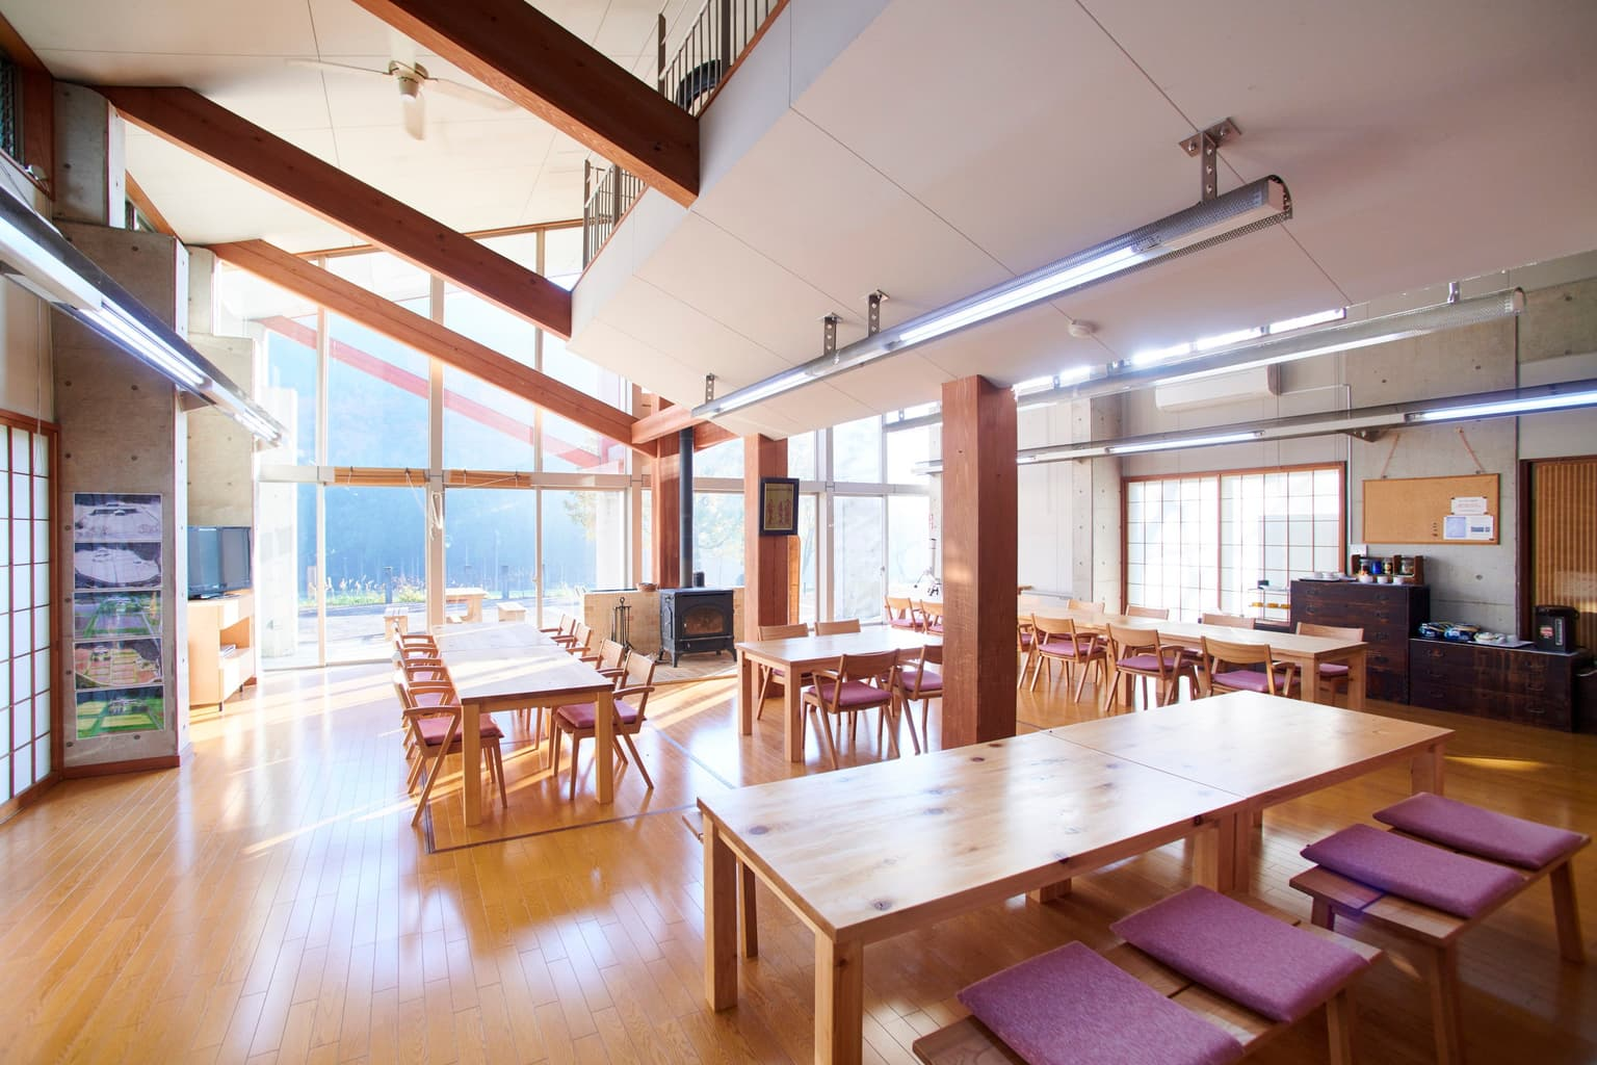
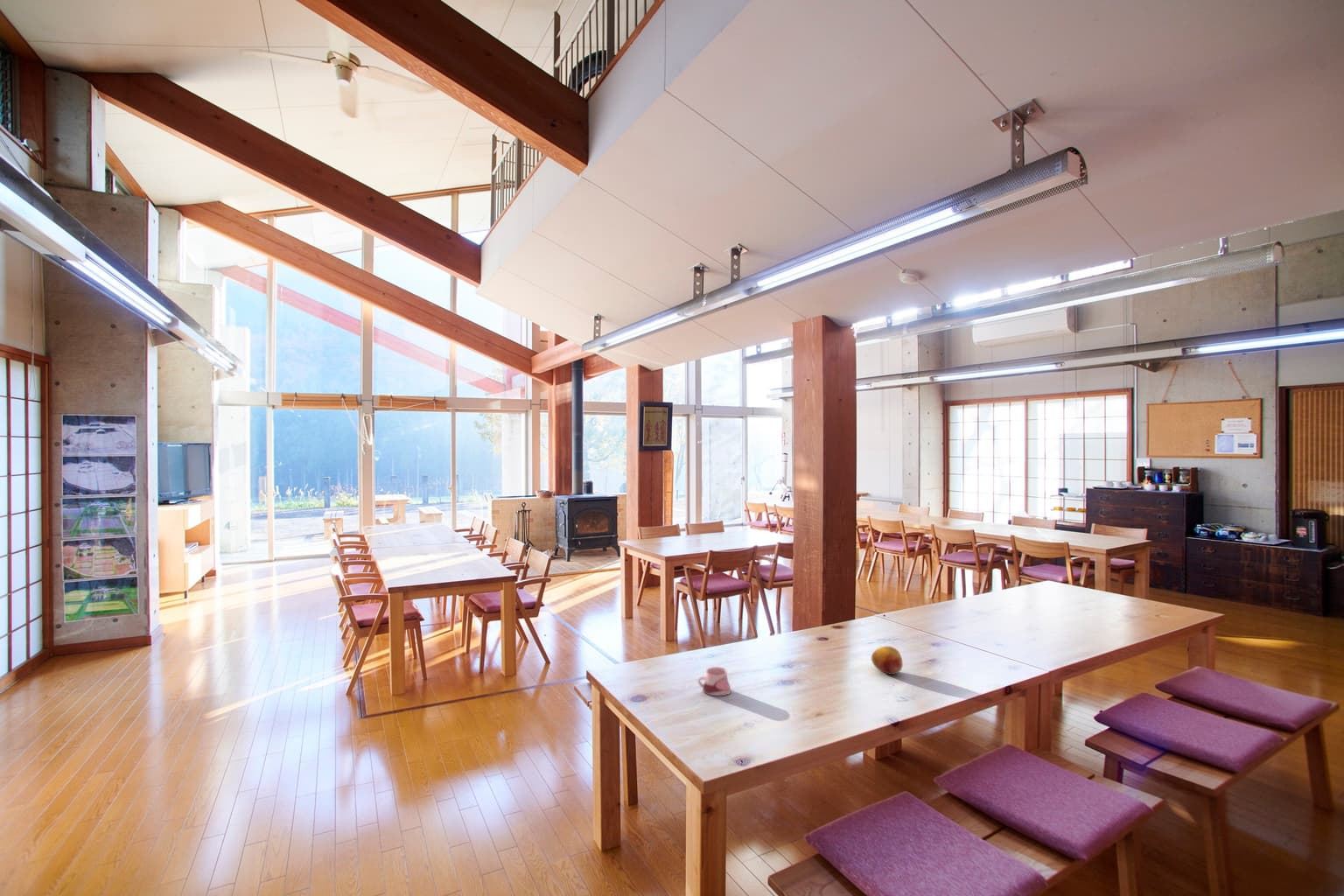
+ mug [697,666,732,697]
+ fruit [871,646,904,676]
